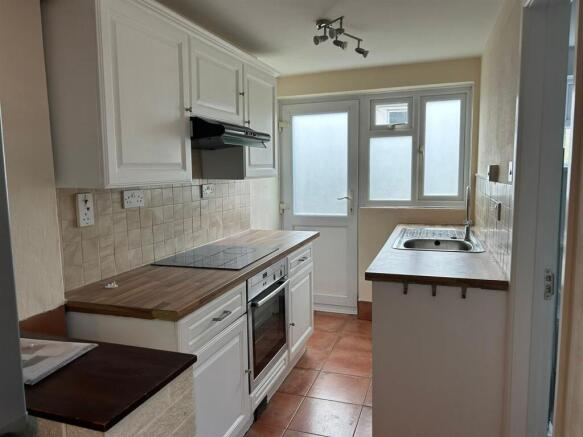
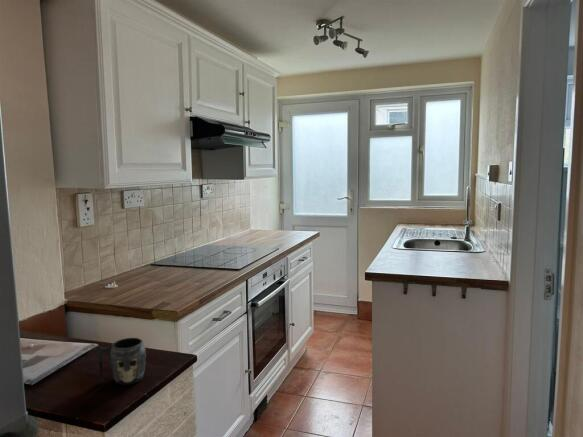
+ mug [92,337,147,386]
